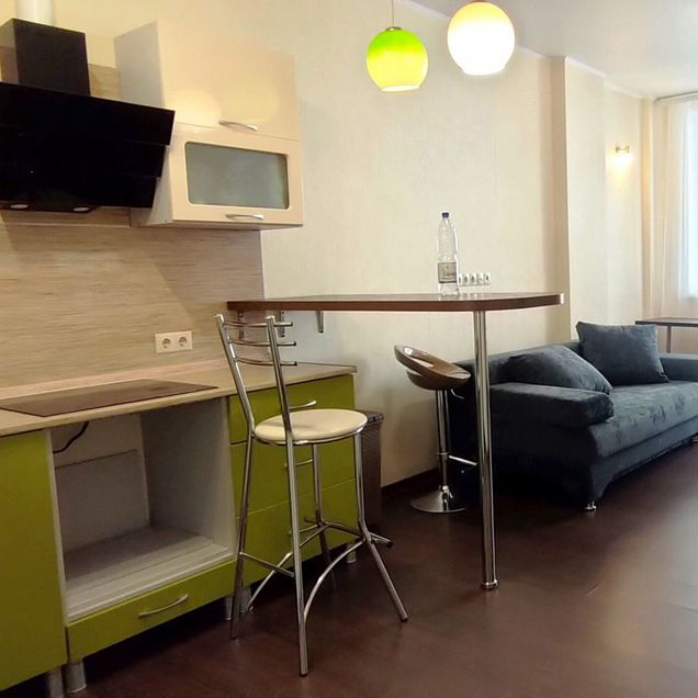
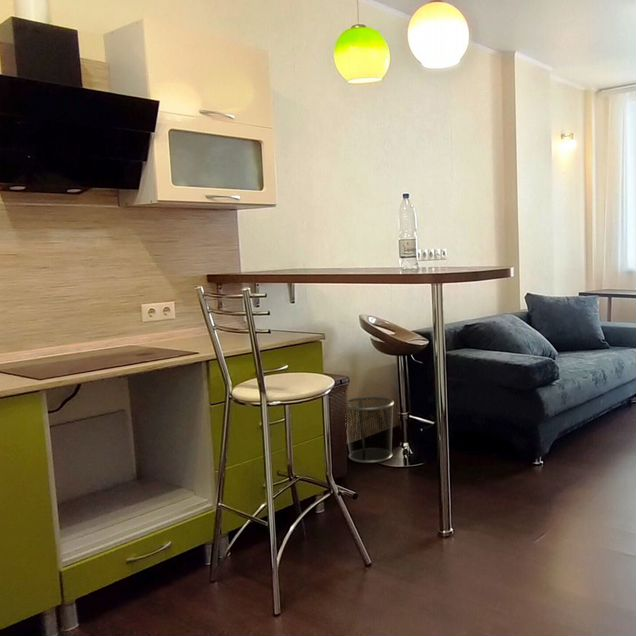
+ waste bin [346,396,395,464]
